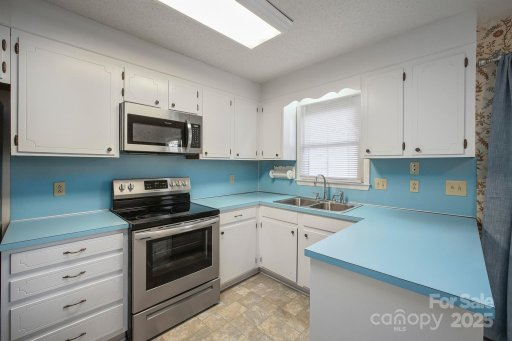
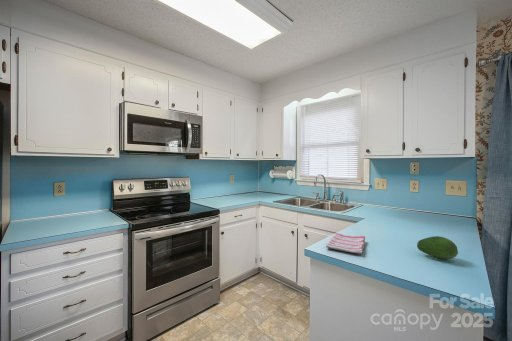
+ fruit [416,235,459,260]
+ dish towel [325,232,366,255]
